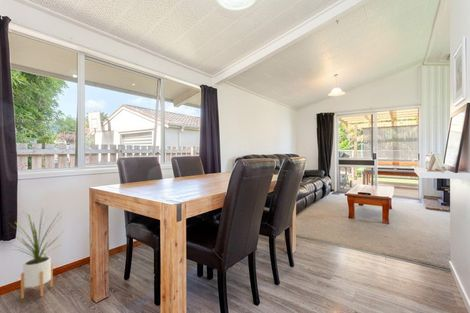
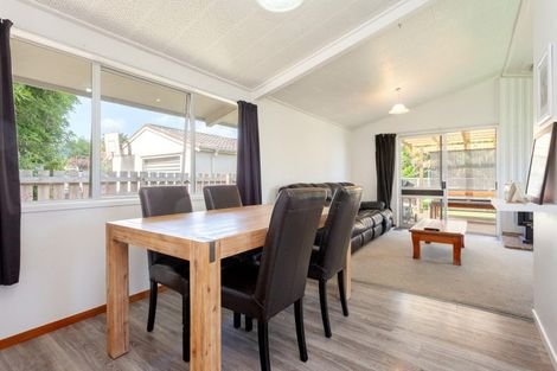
- house plant [5,206,65,300]
